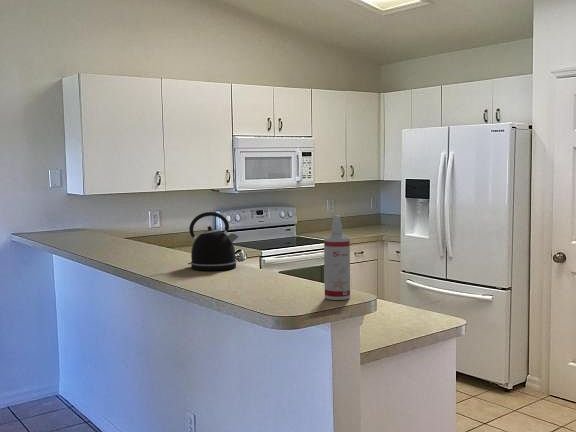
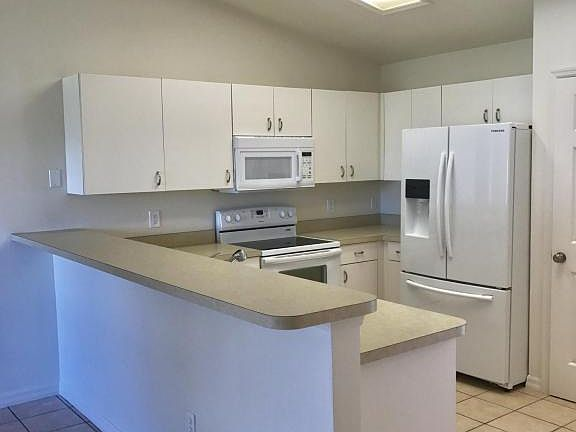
- kettle [187,211,239,271]
- spray bottle [323,214,351,301]
